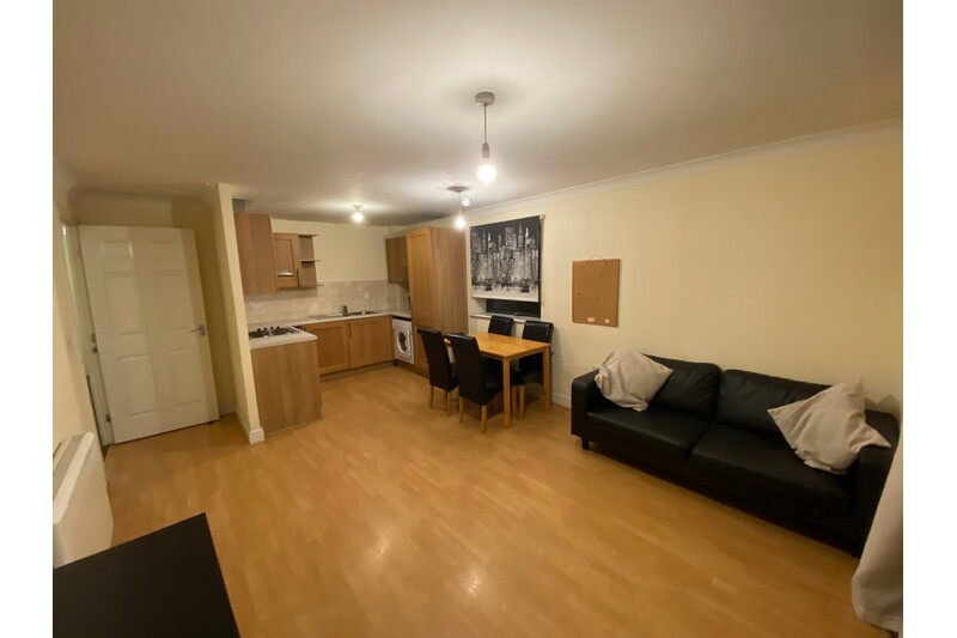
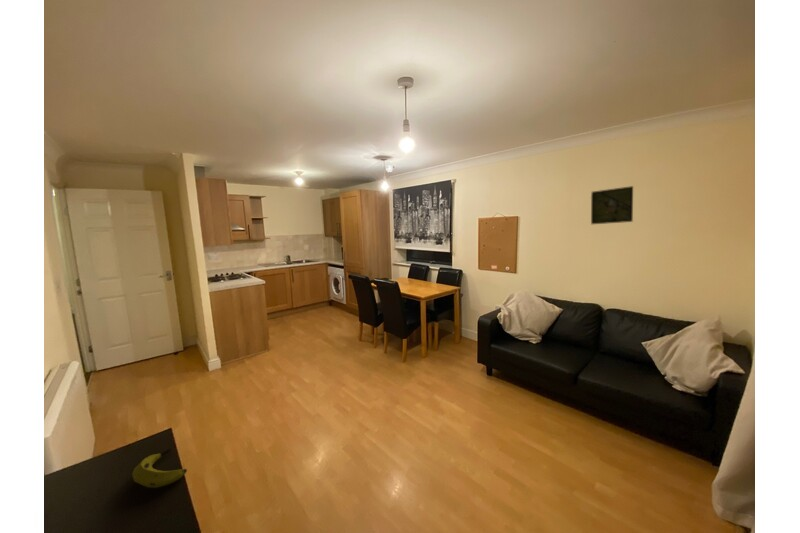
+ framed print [590,185,634,225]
+ banana [131,448,188,489]
